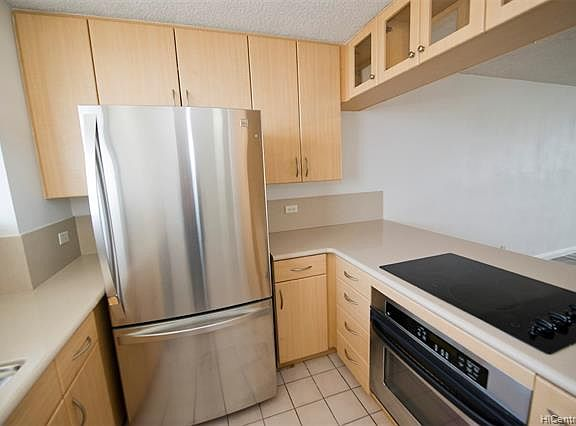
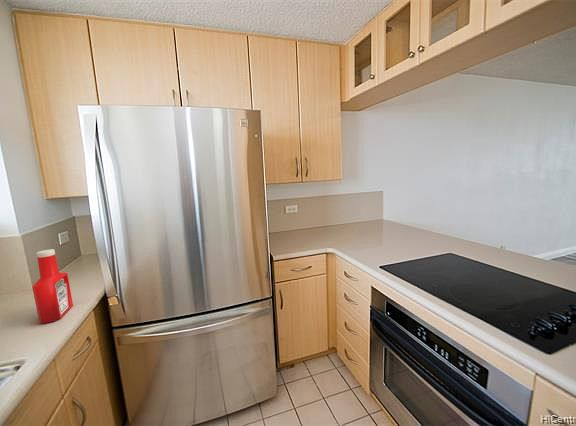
+ soap bottle [31,248,74,325]
